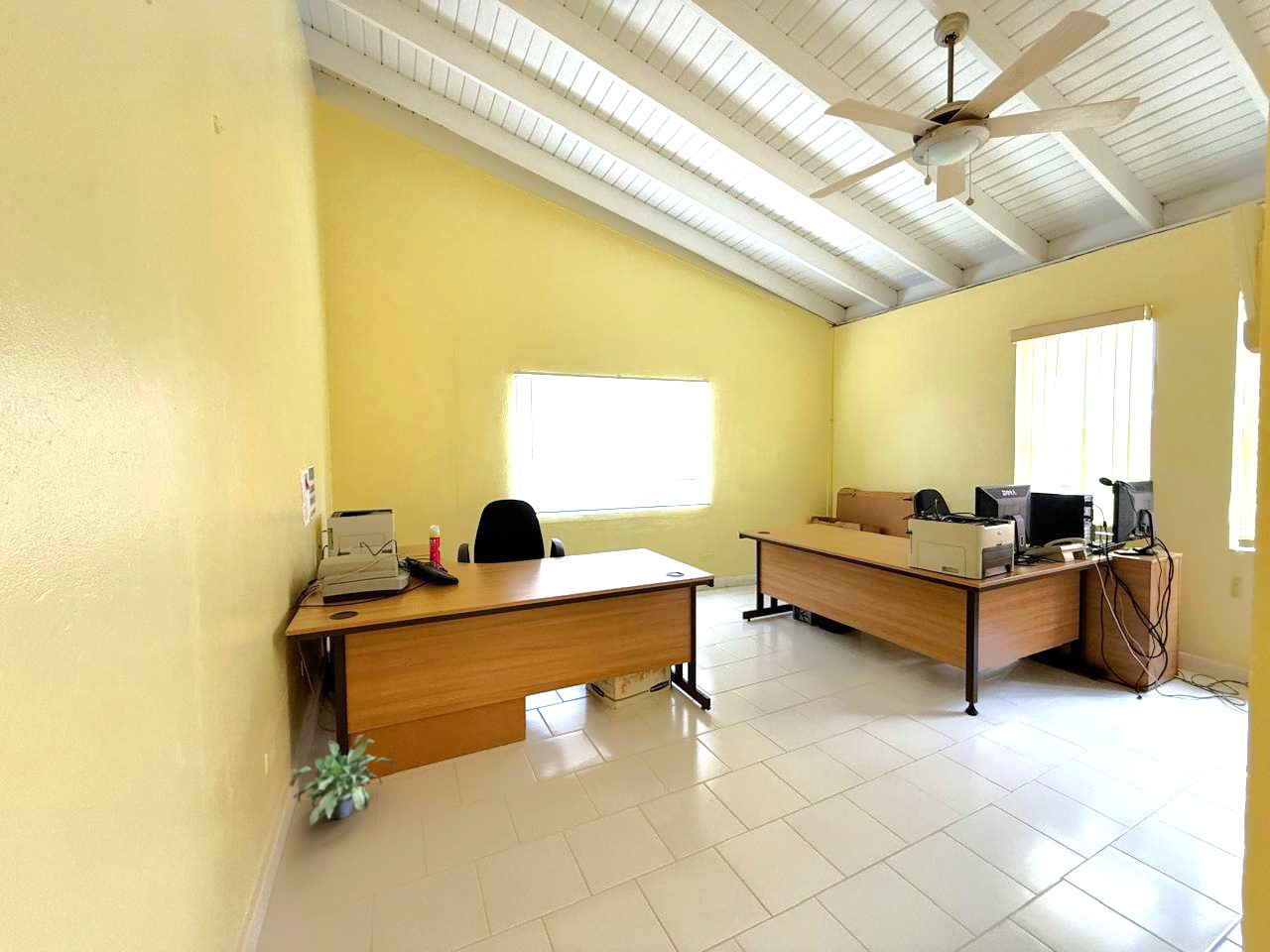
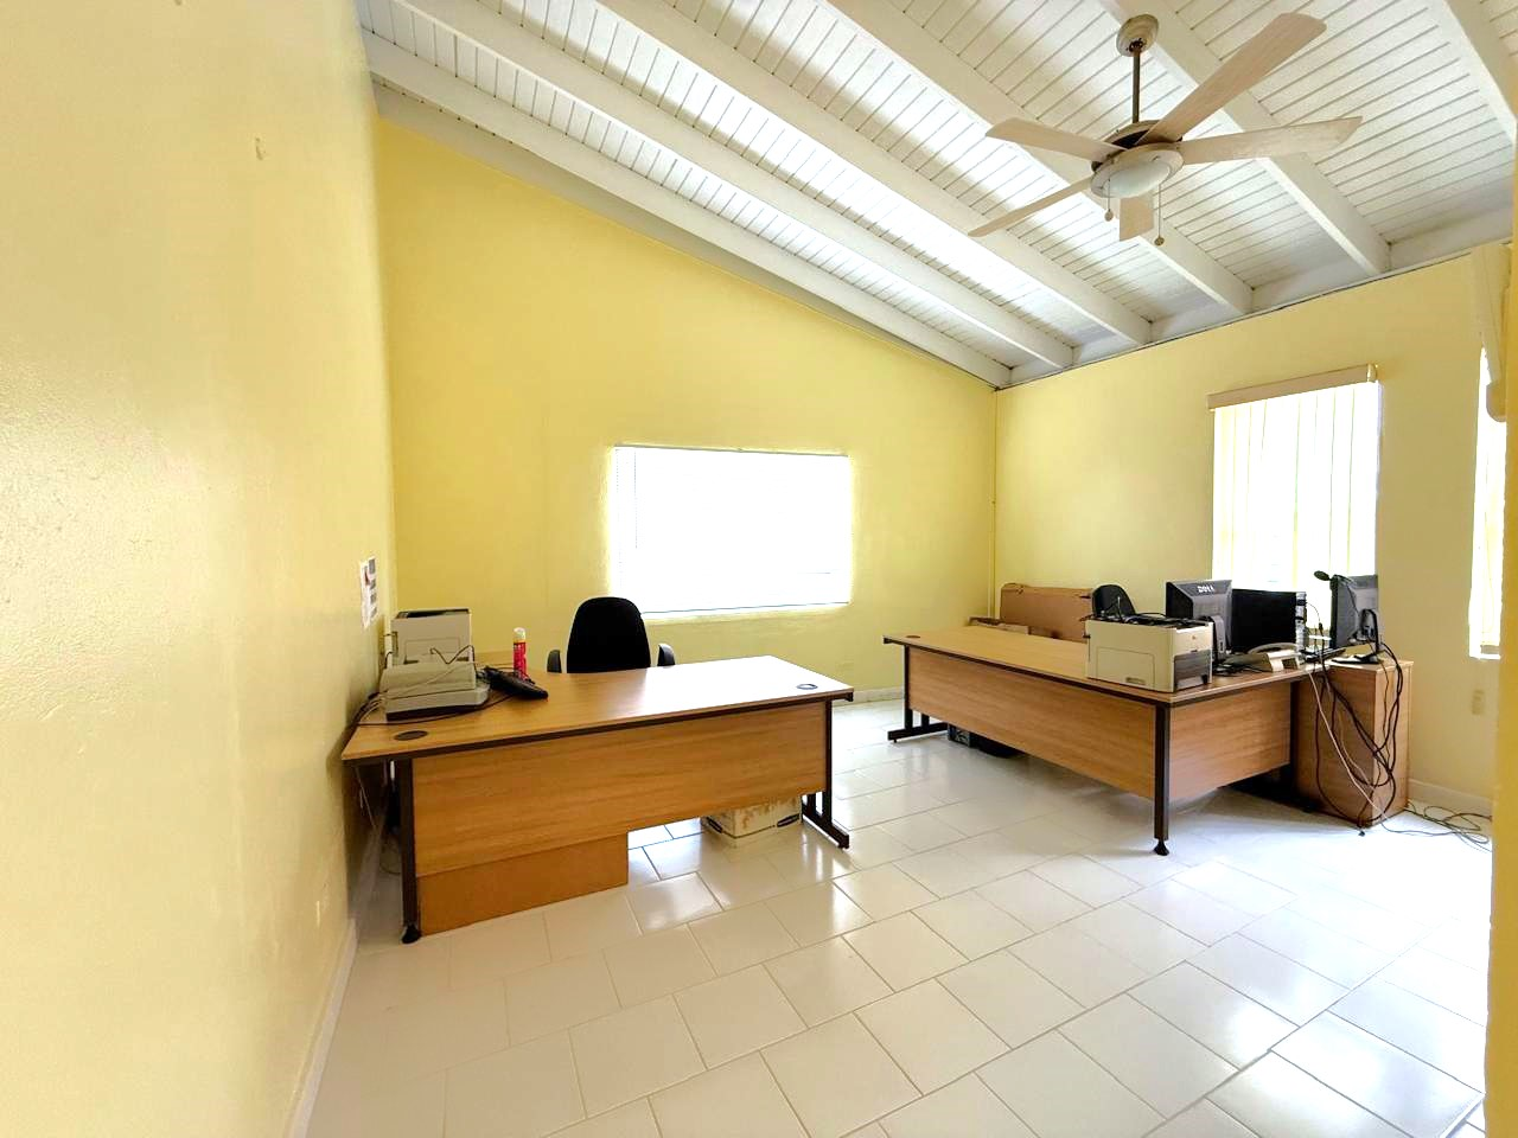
- potted plant [289,733,396,829]
